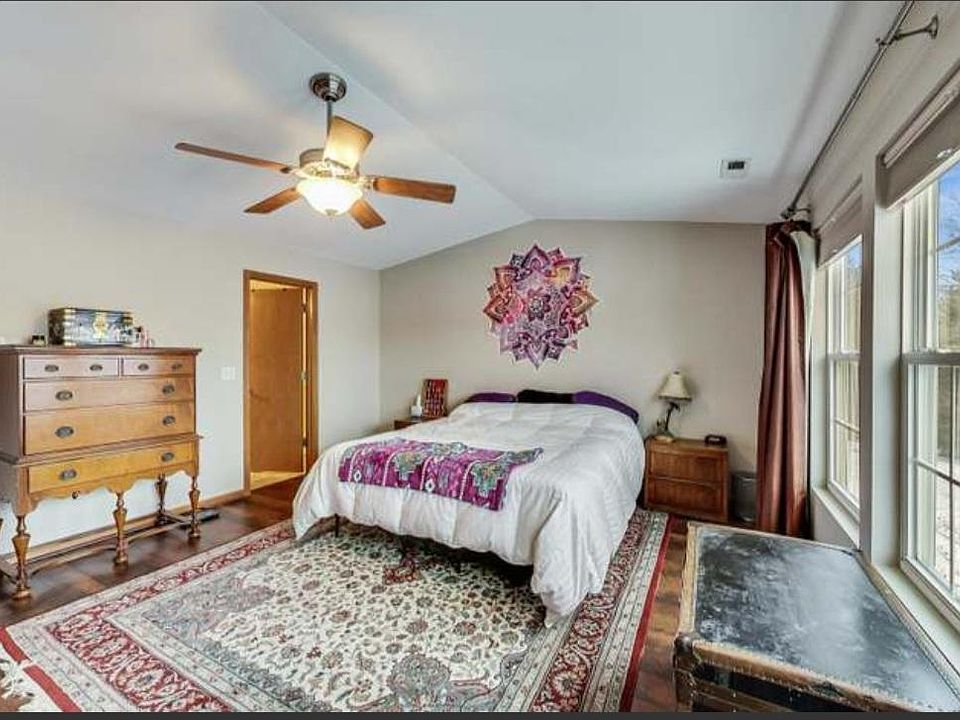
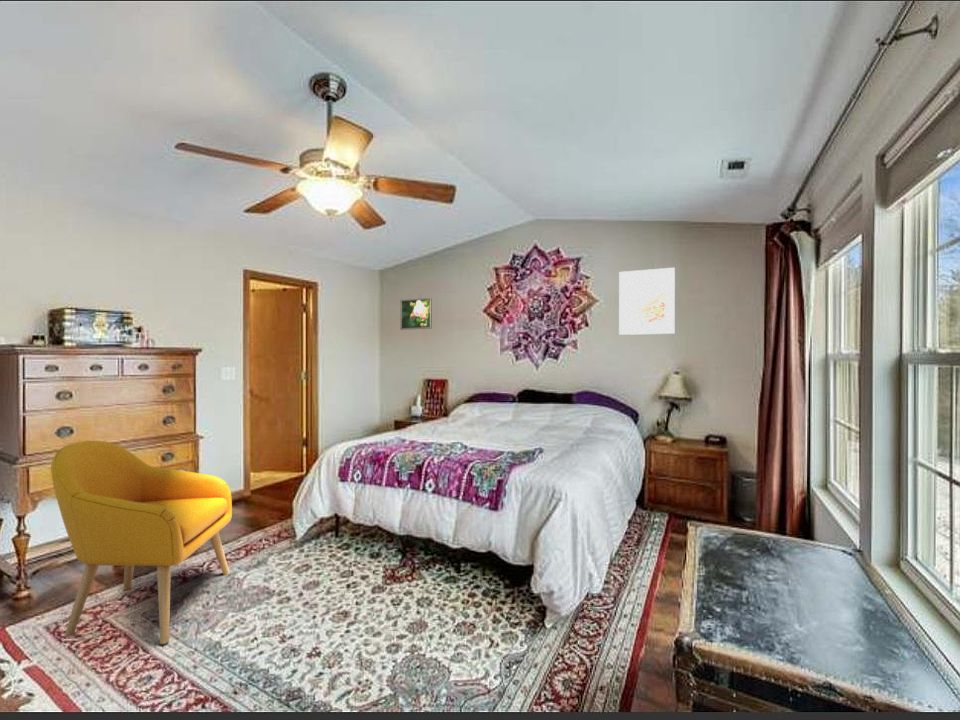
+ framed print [618,267,676,336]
+ armchair [50,440,233,645]
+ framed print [399,297,433,331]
